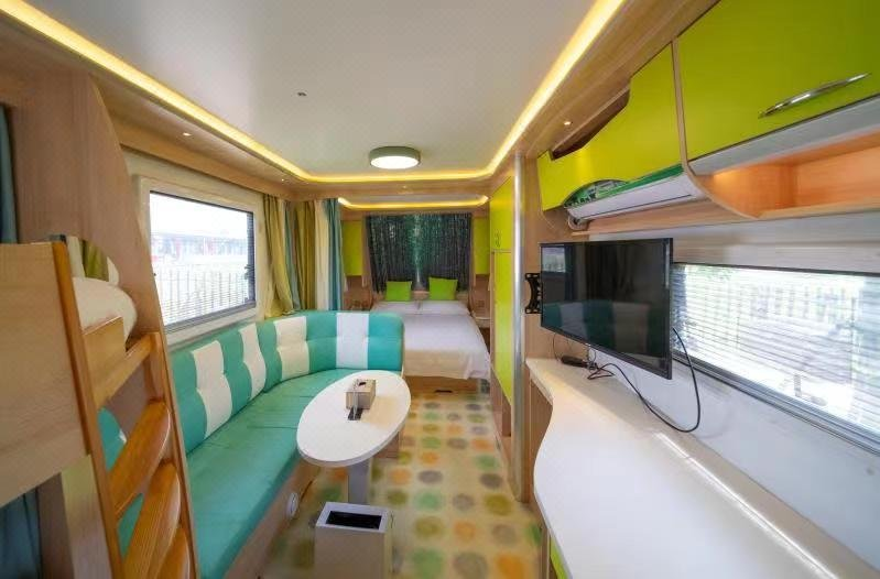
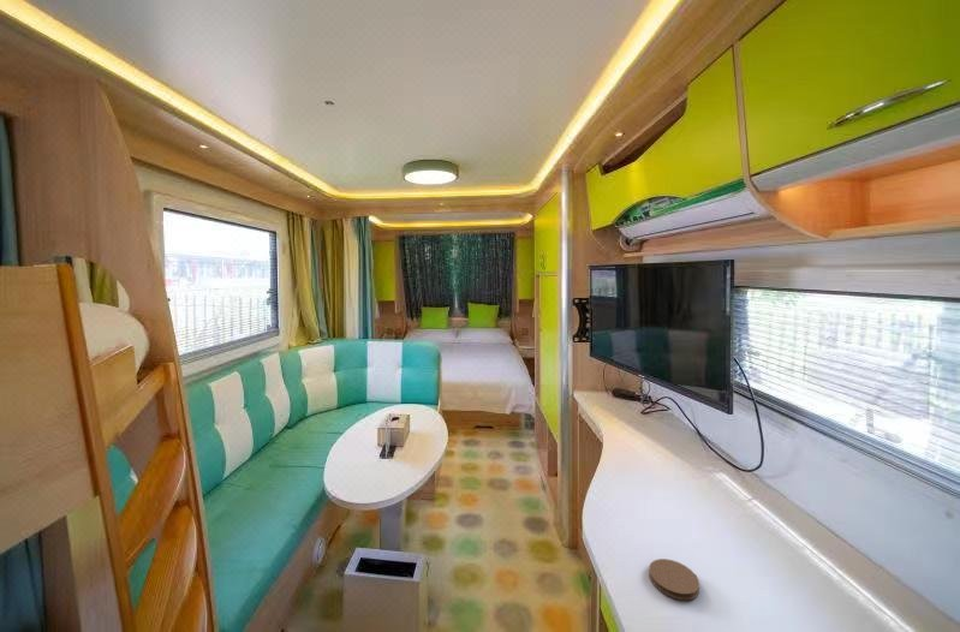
+ coaster [648,558,700,601]
